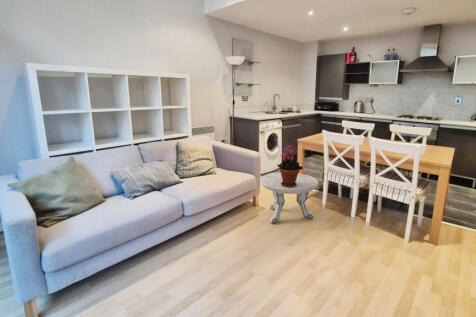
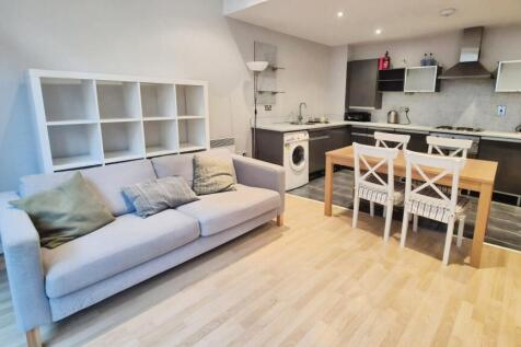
- potted plant [276,144,304,188]
- side table [259,172,319,224]
